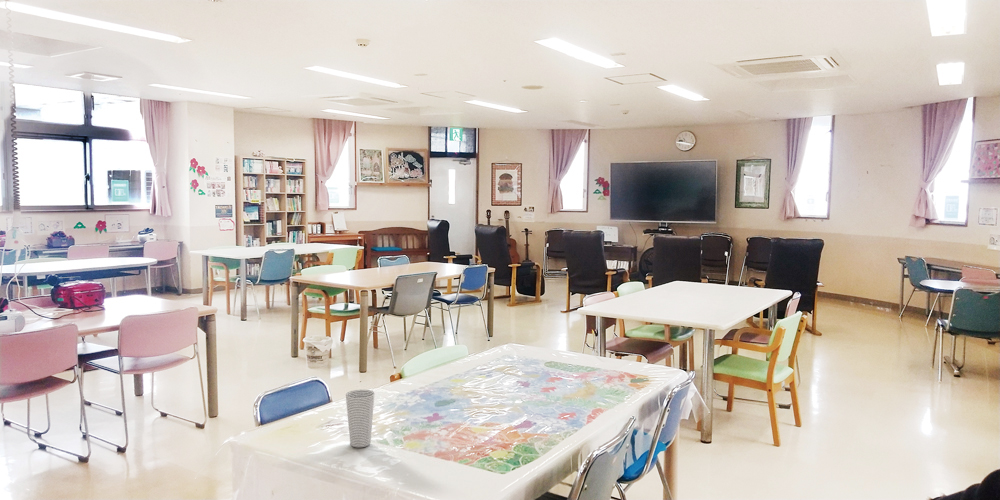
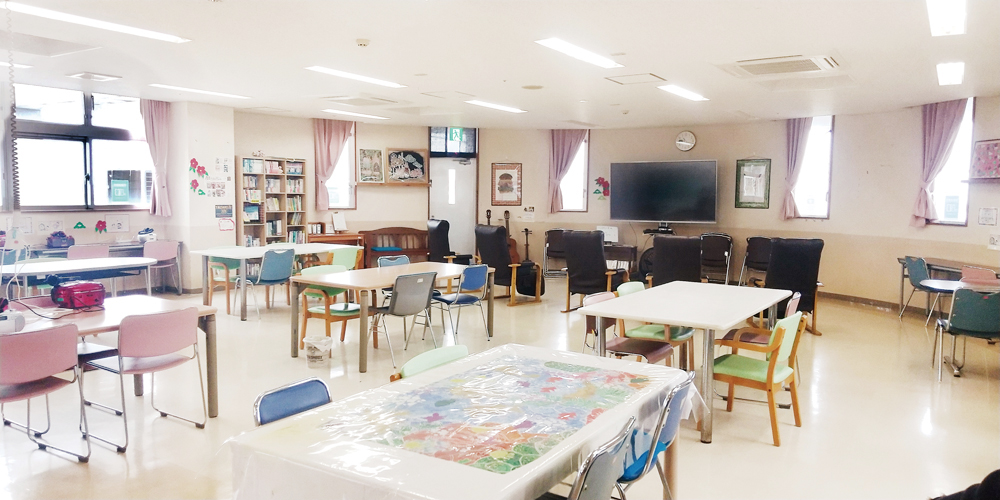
- cup [345,389,376,448]
